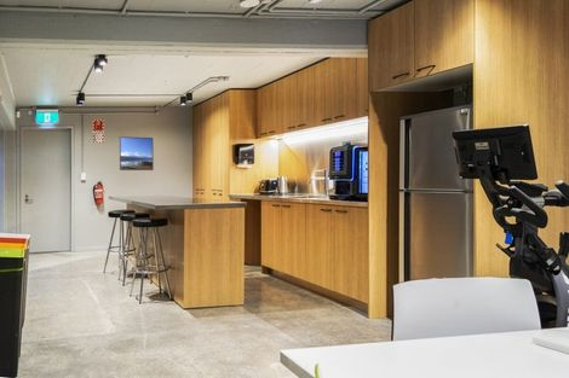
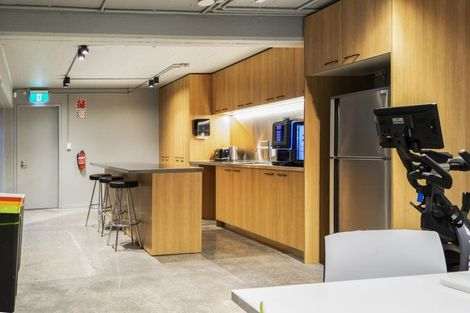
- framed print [119,135,155,171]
